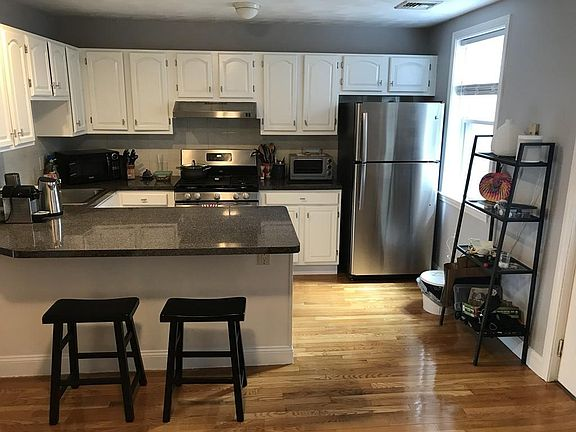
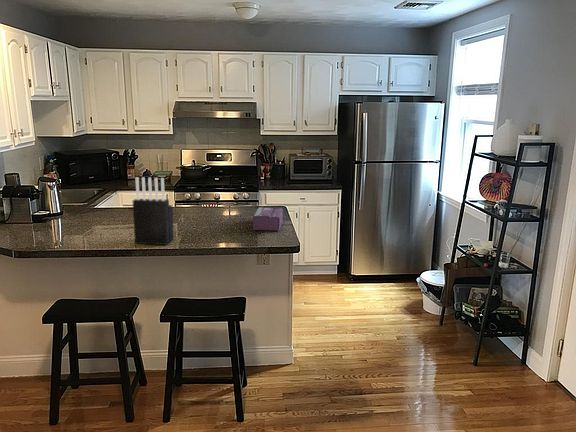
+ knife block [132,176,175,246]
+ tissue box [252,206,284,231]
